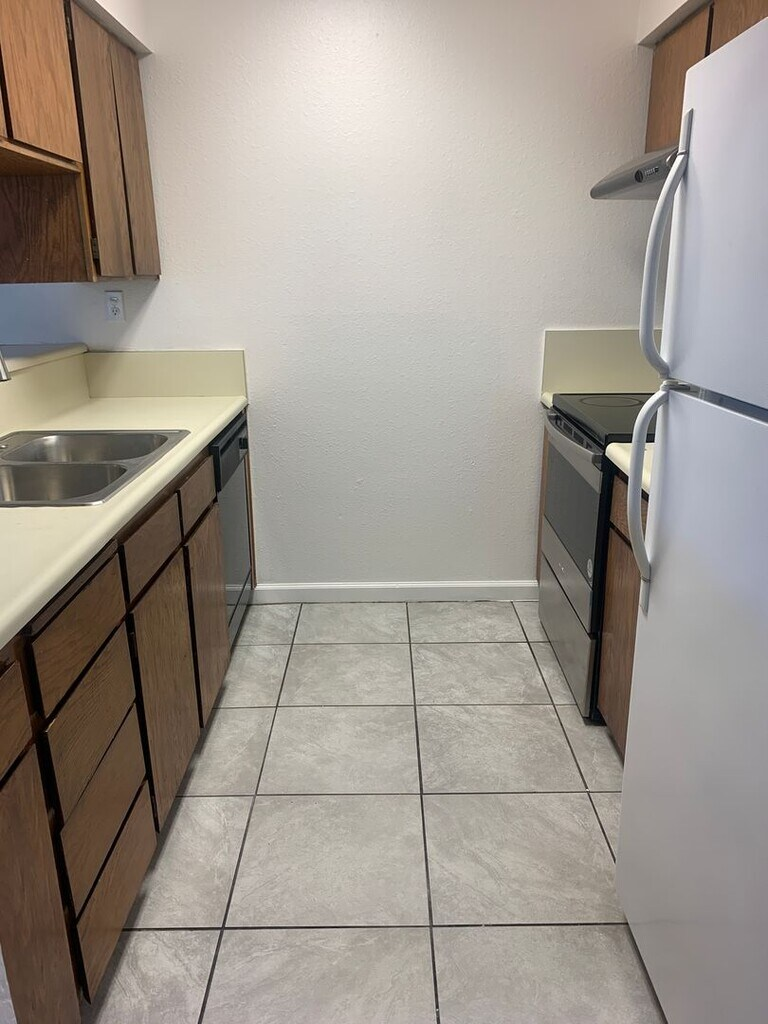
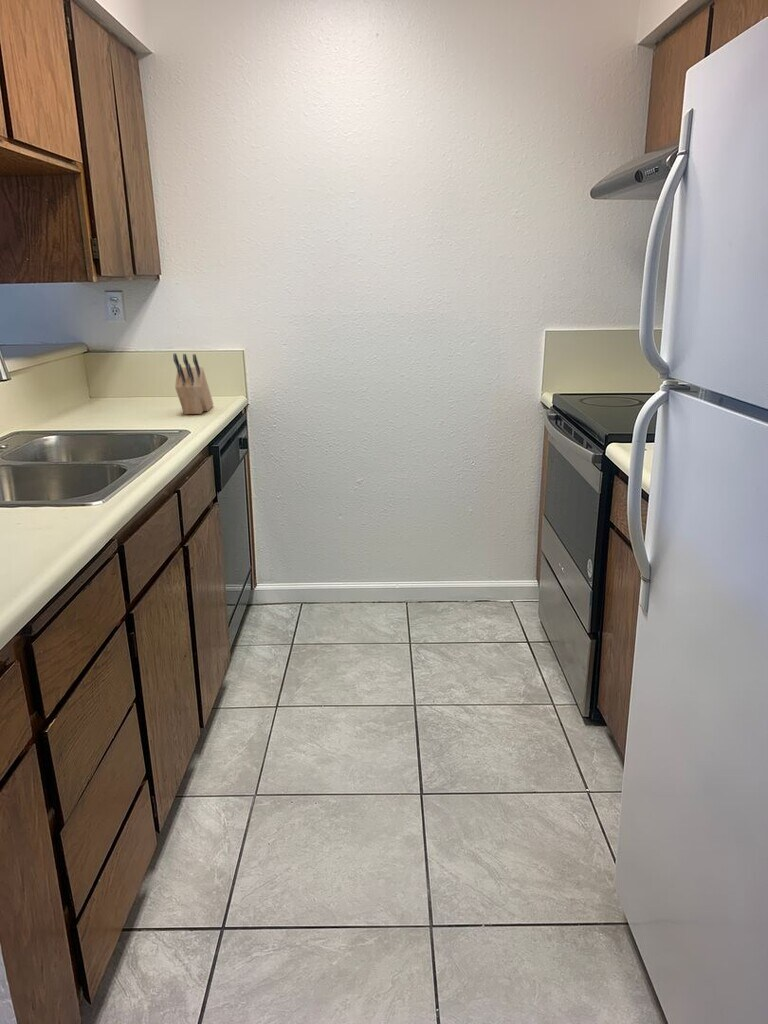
+ knife block [172,352,214,415]
